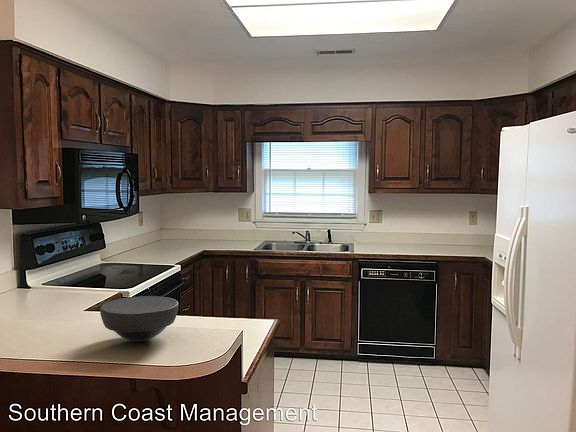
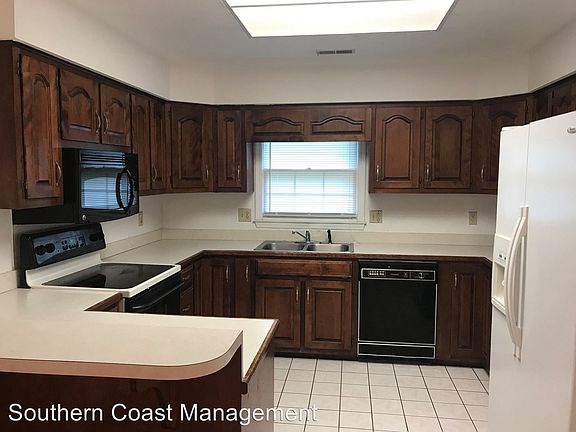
- bowl [99,295,180,342]
